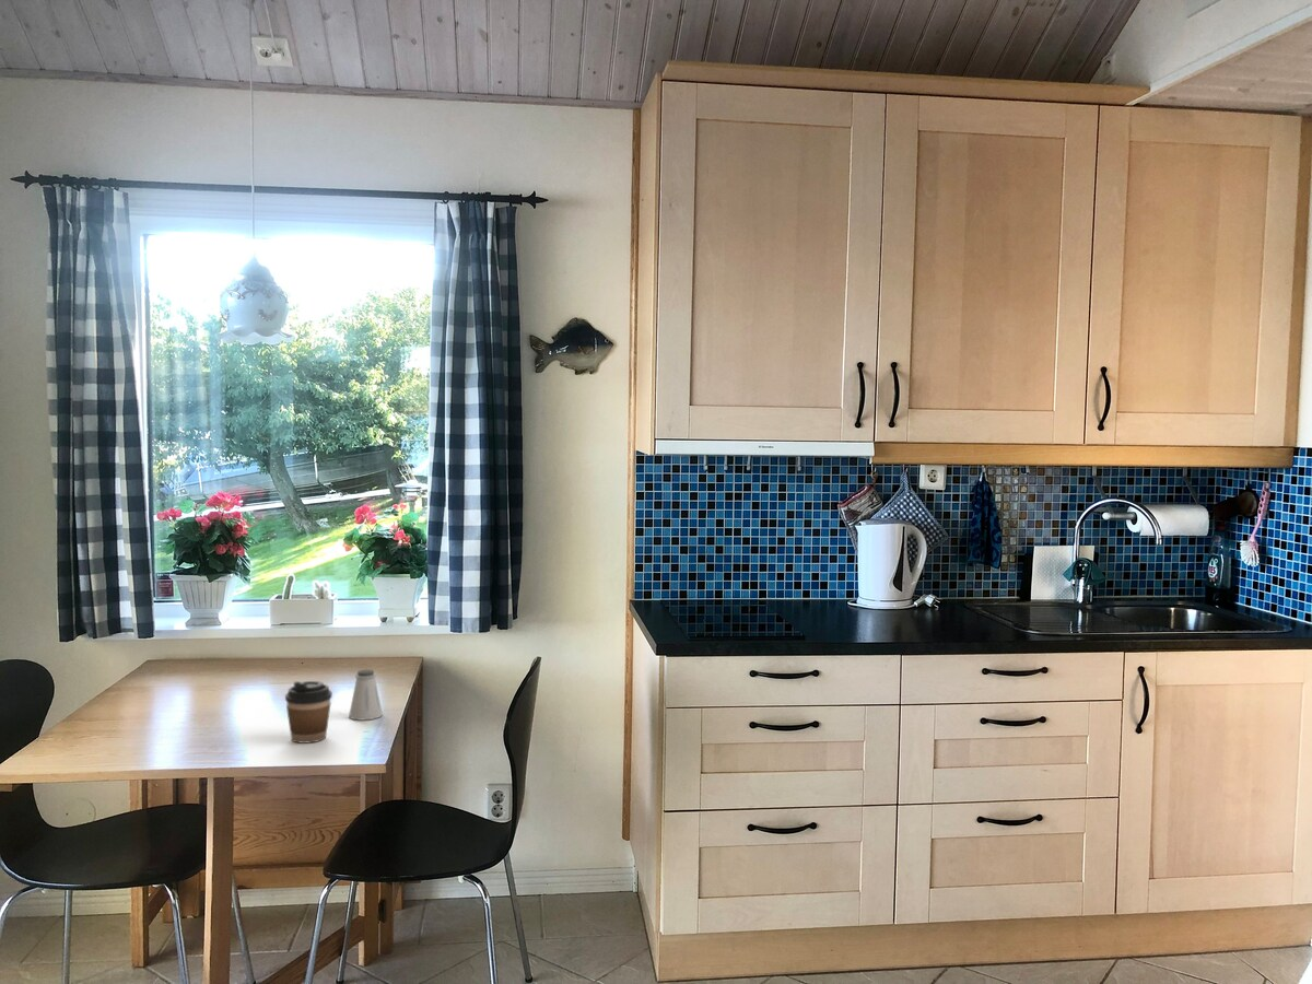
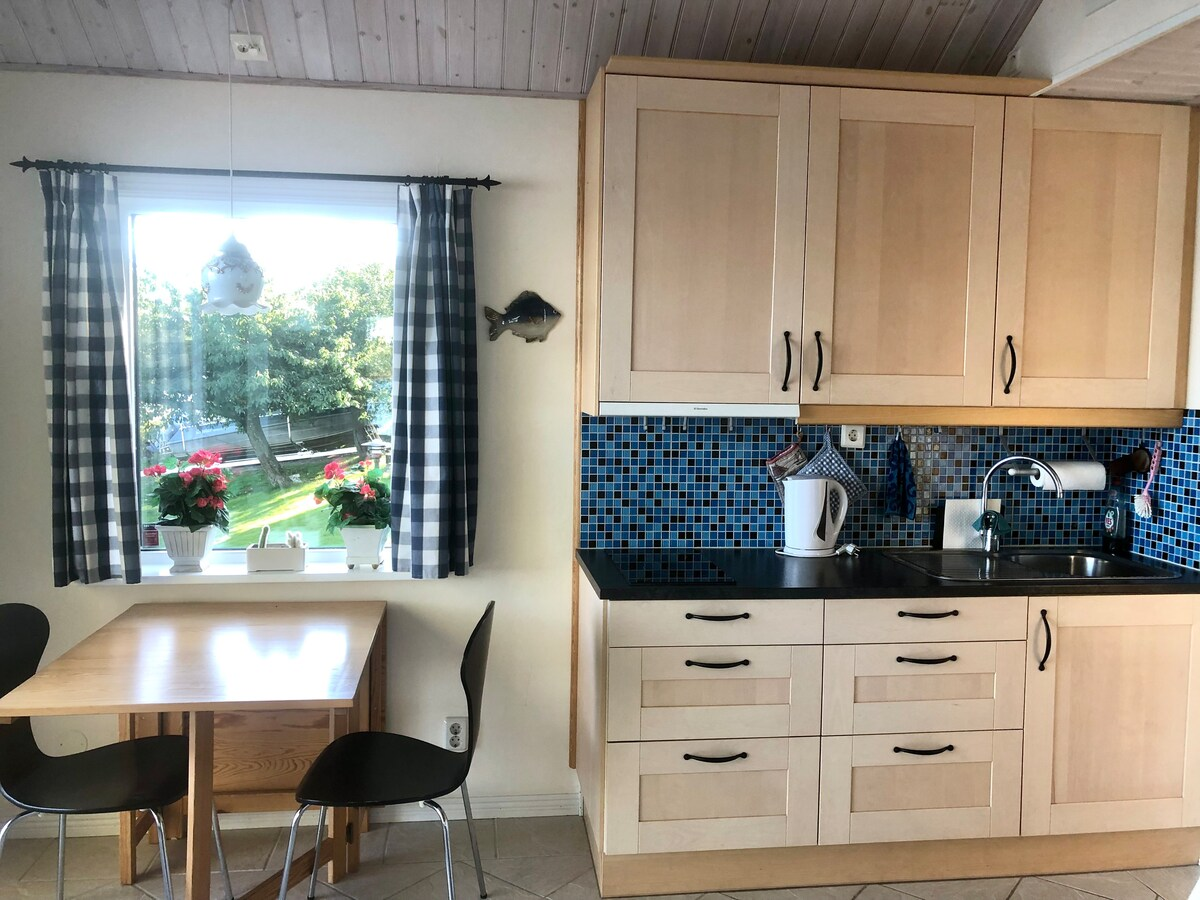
- saltshaker [348,669,384,722]
- coffee cup [284,680,333,745]
